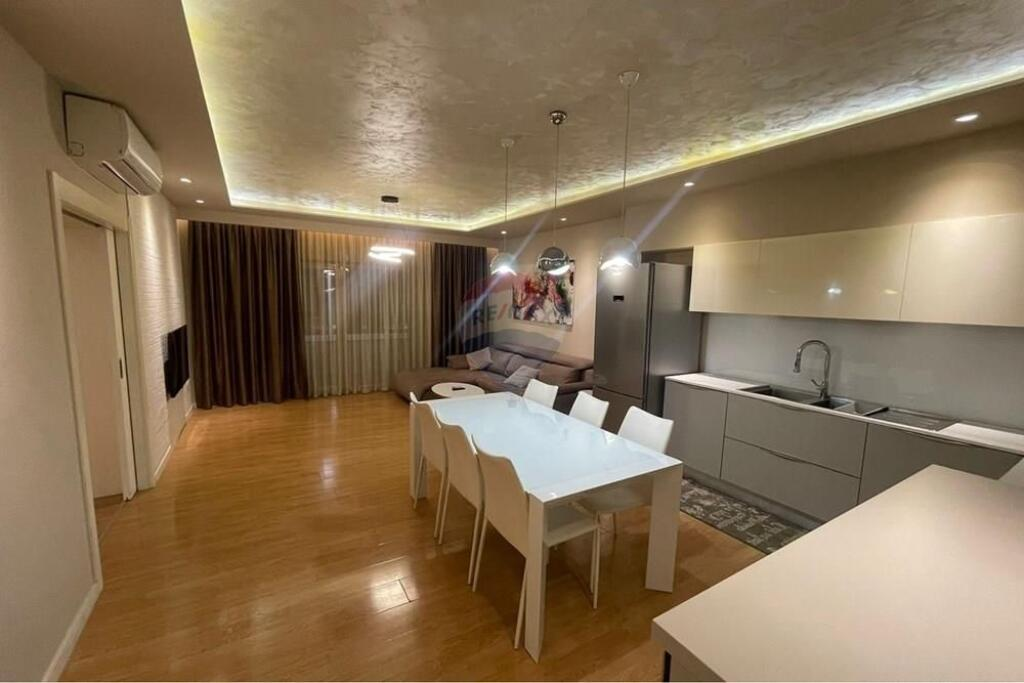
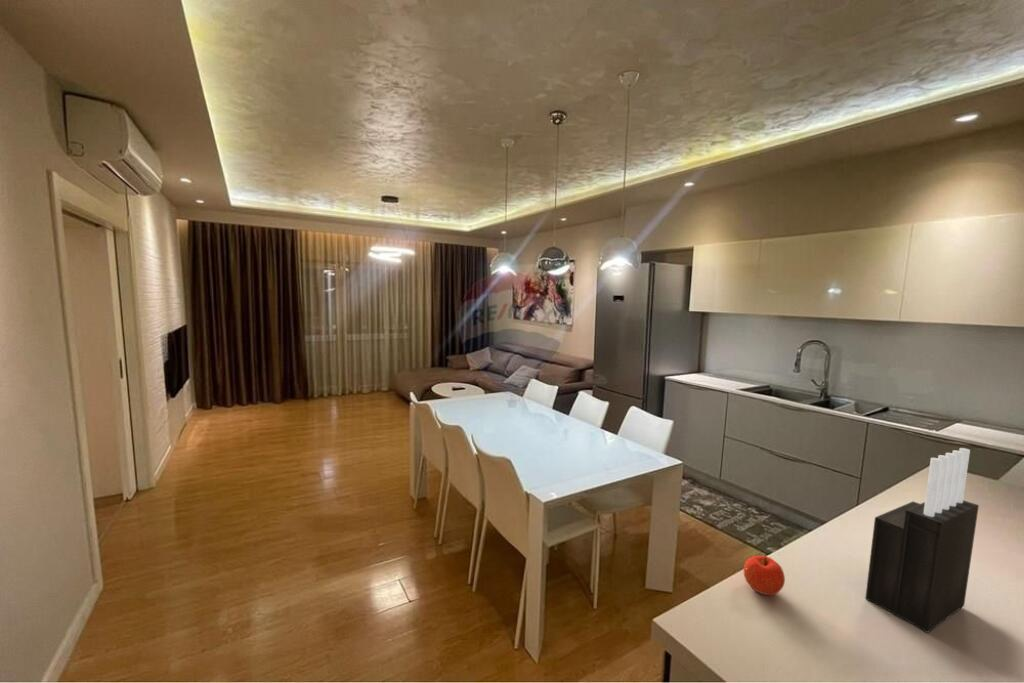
+ knife block [864,447,980,634]
+ apple [743,555,786,596]
